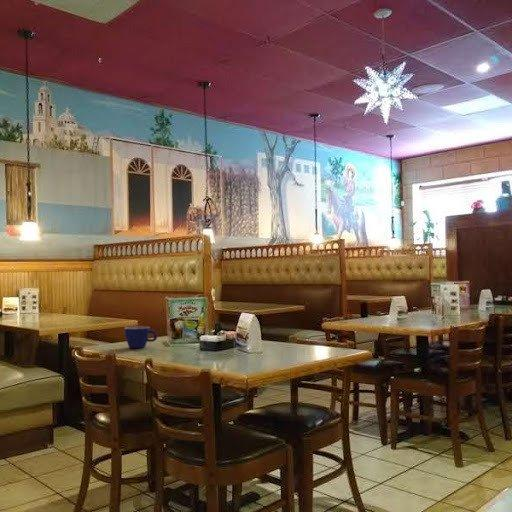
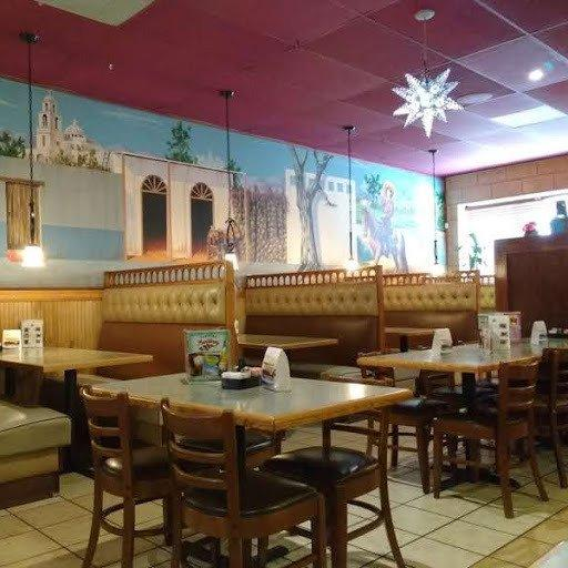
- cup [123,325,158,349]
